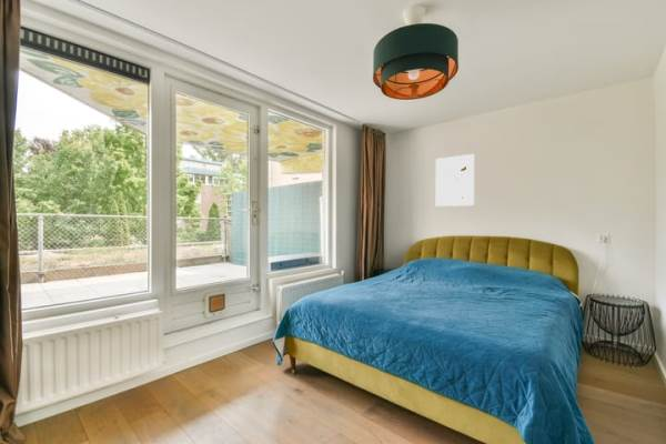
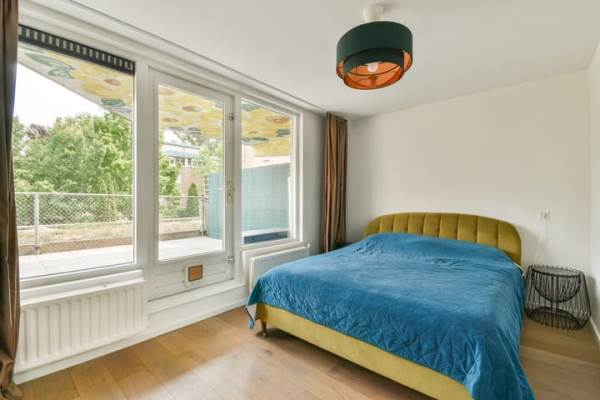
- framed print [435,153,475,208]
